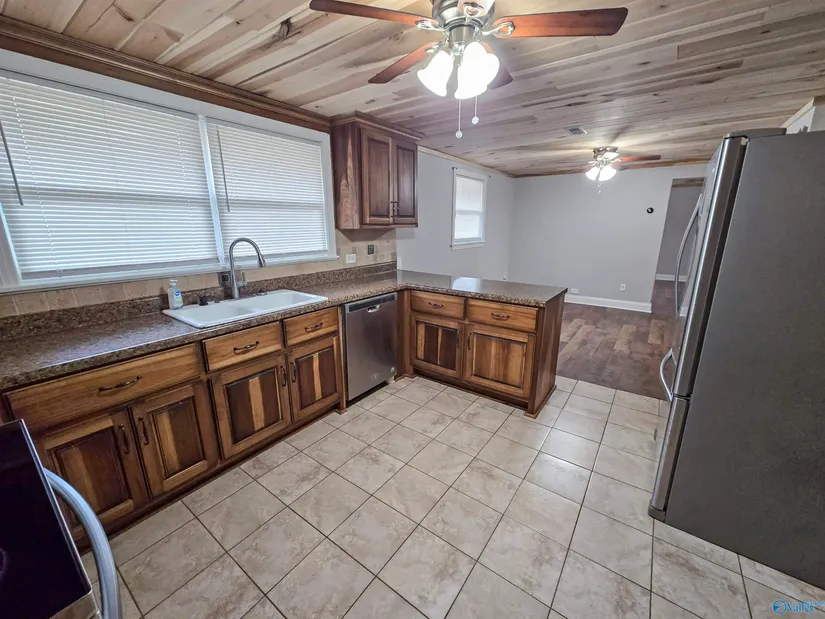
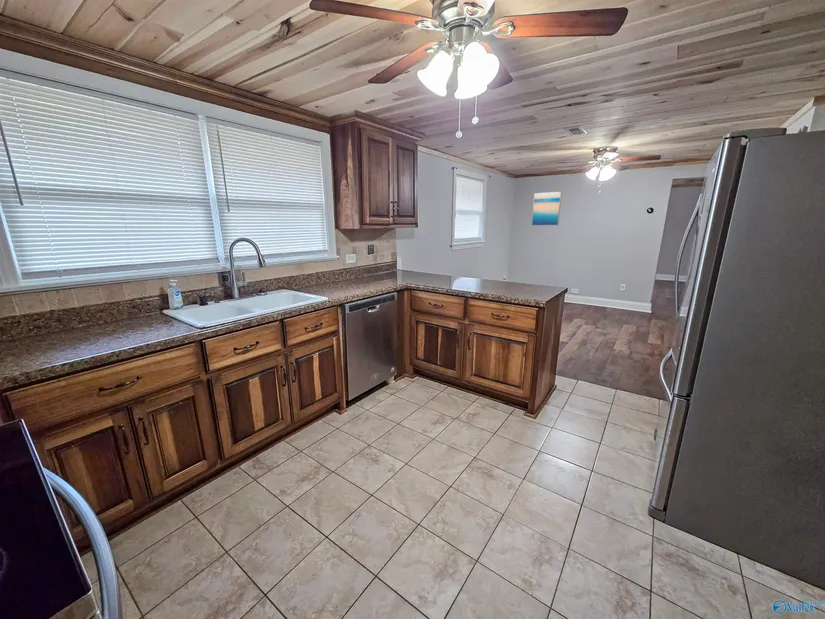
+ wall art [531,191,563,227]
